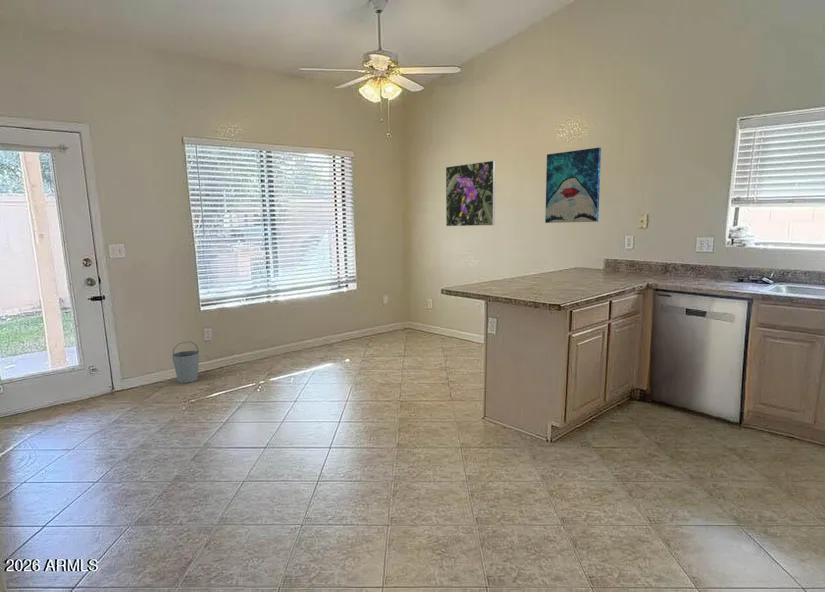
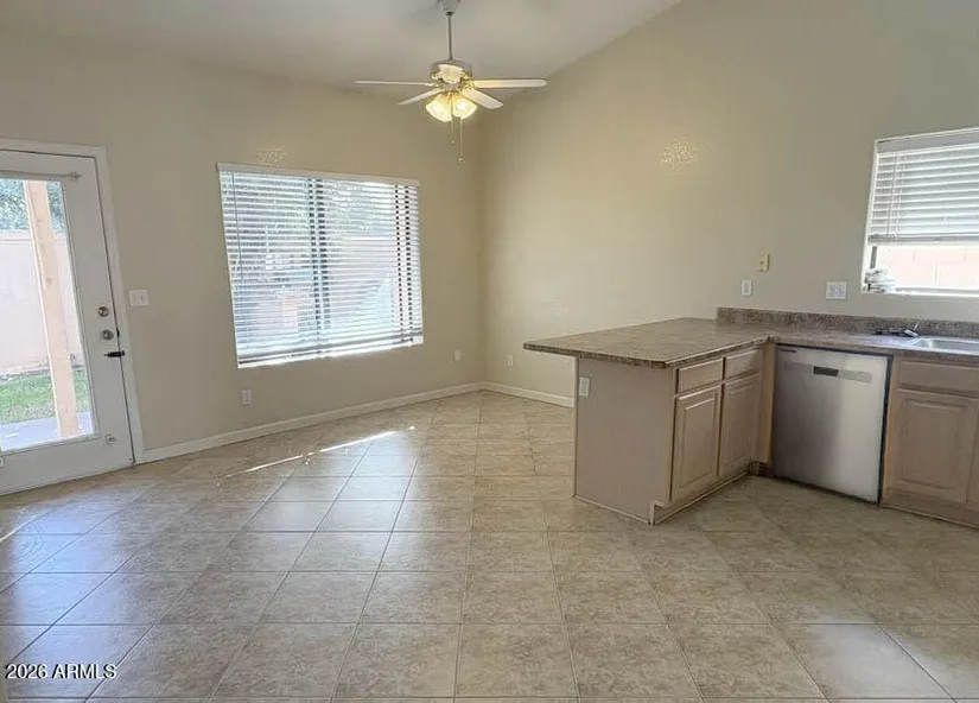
- bucket [171,340,200,384]
- wall art [544,147,602,224]
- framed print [445,160,496,227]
